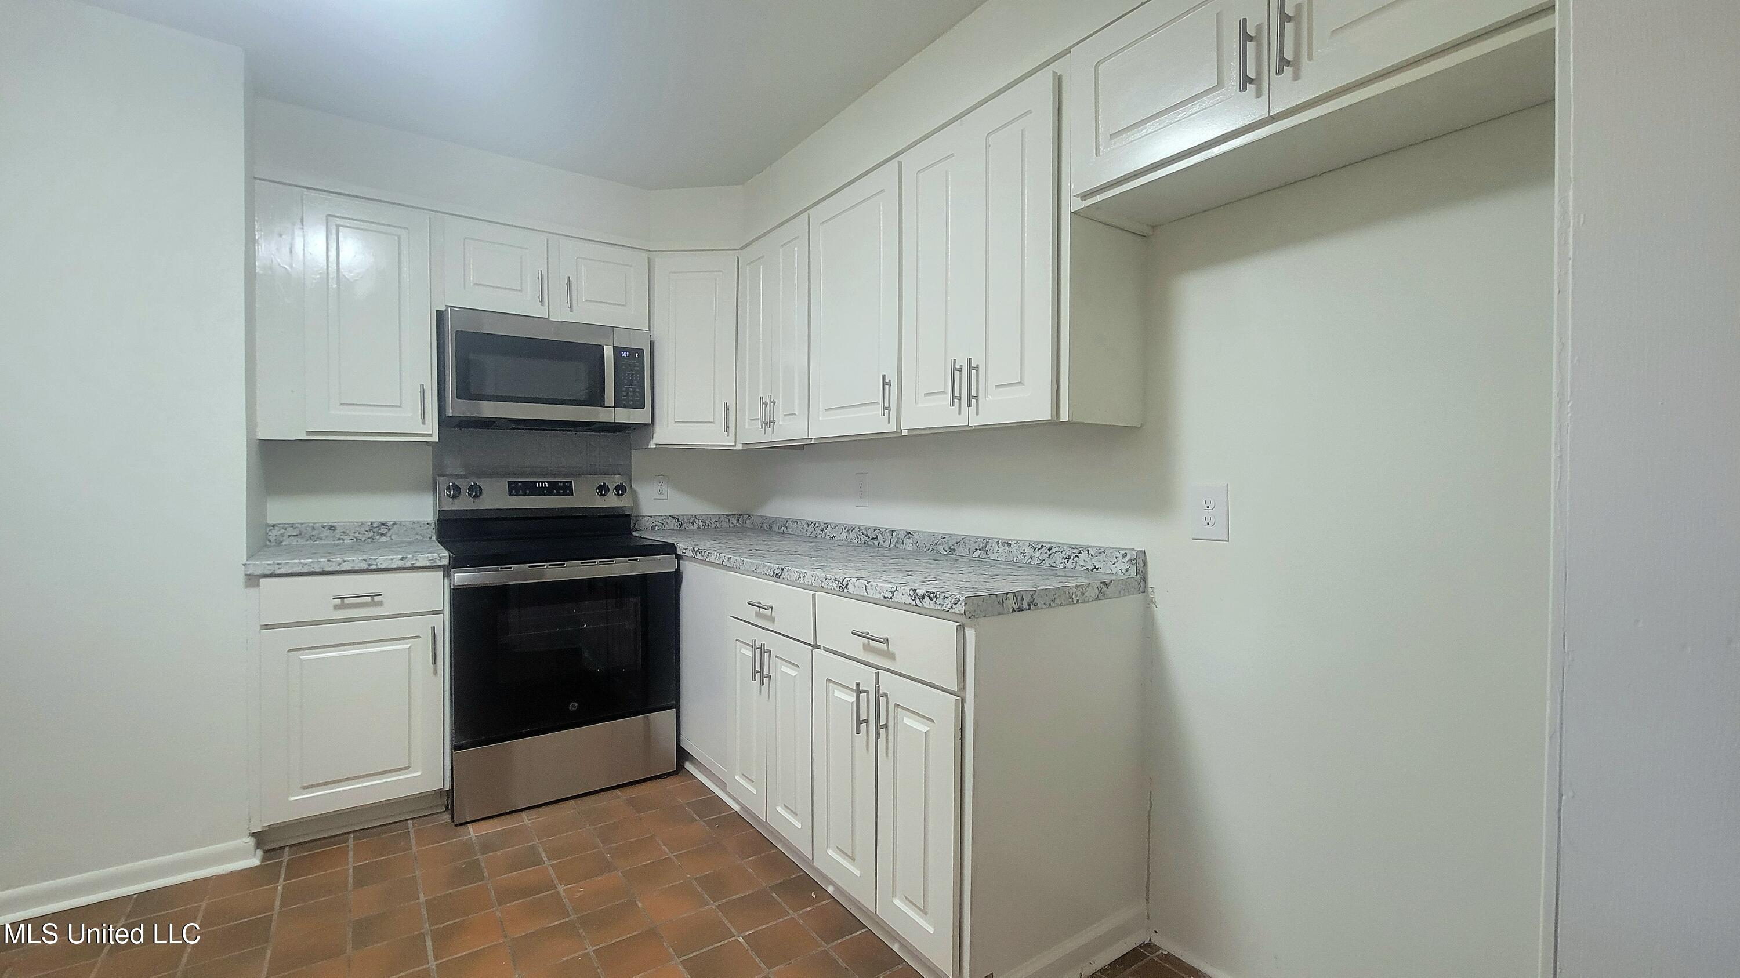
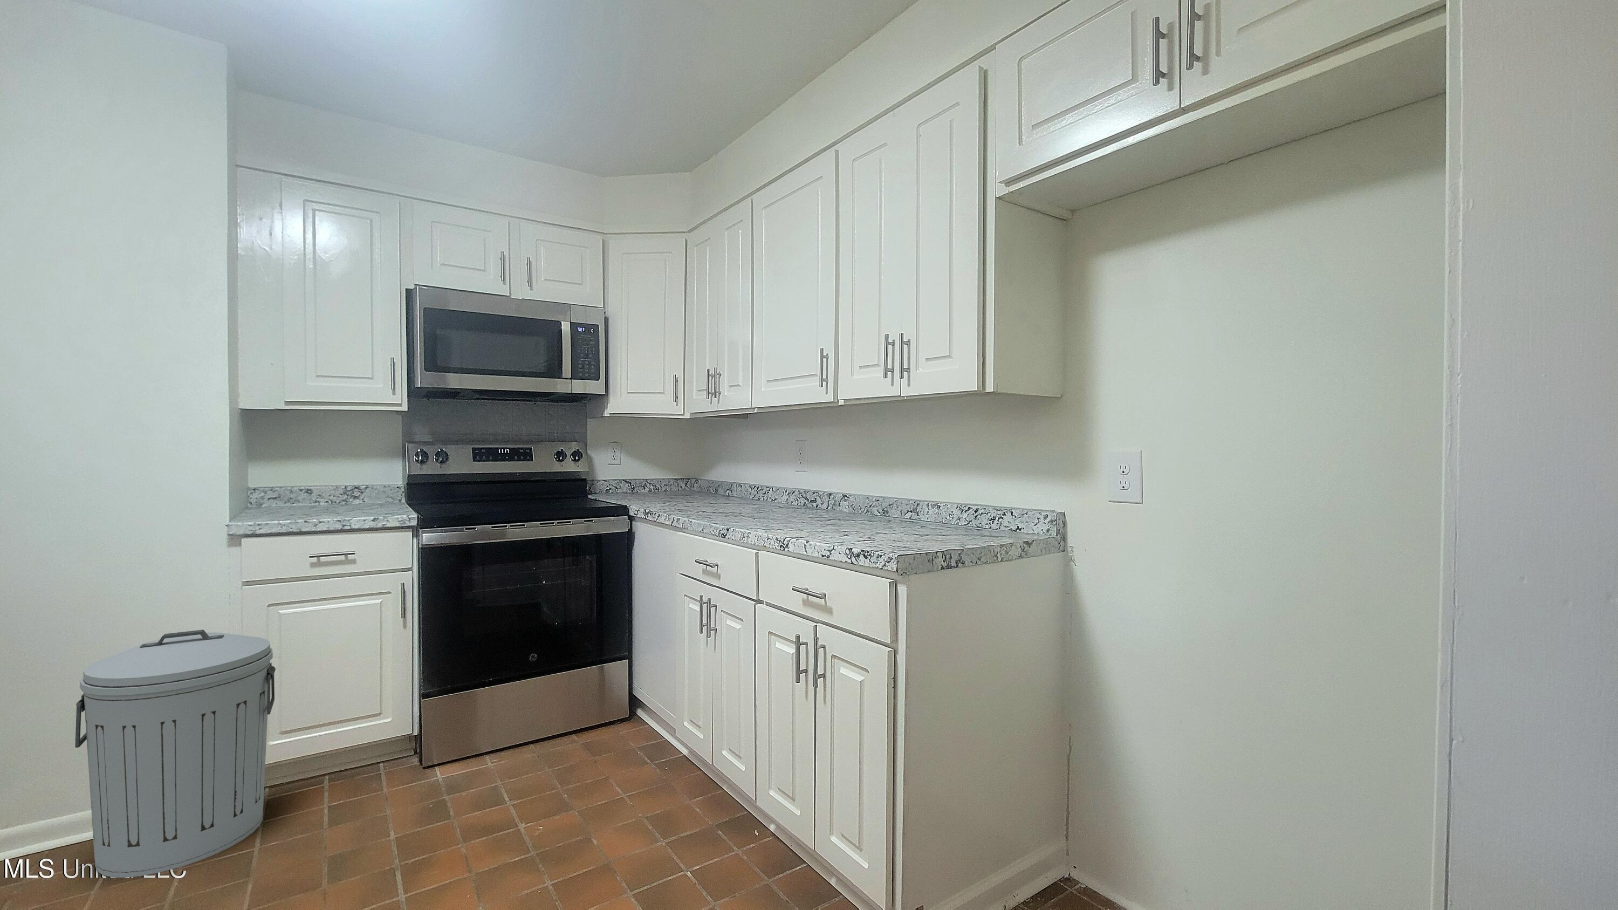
+ trash can [74,629,276,878]
